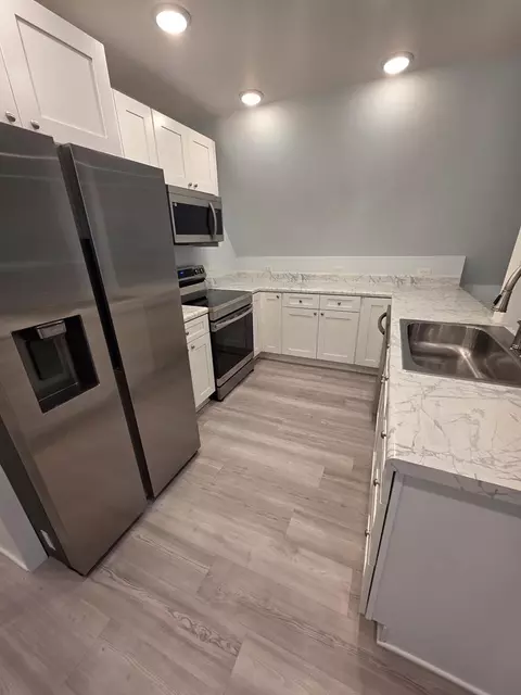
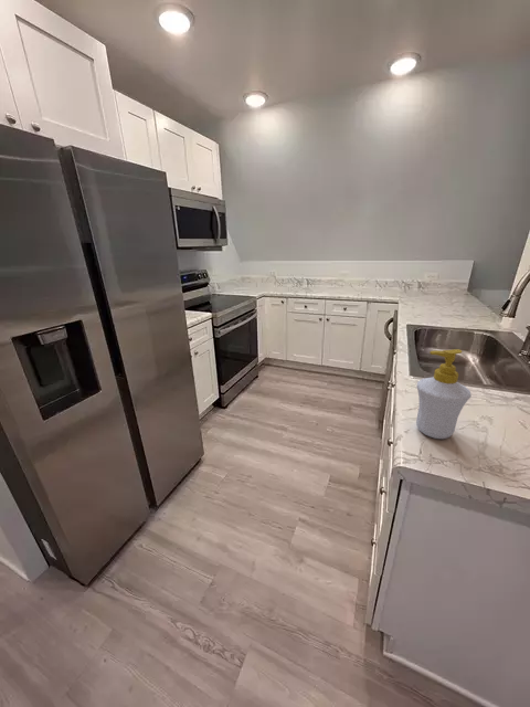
+ soap bottle [415,348,473,440]
